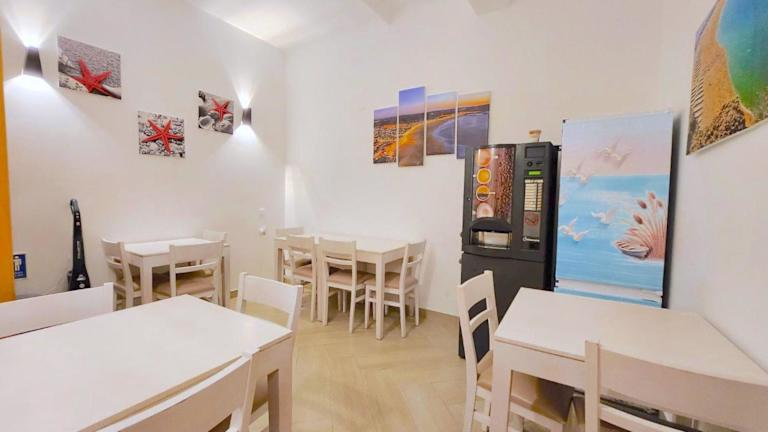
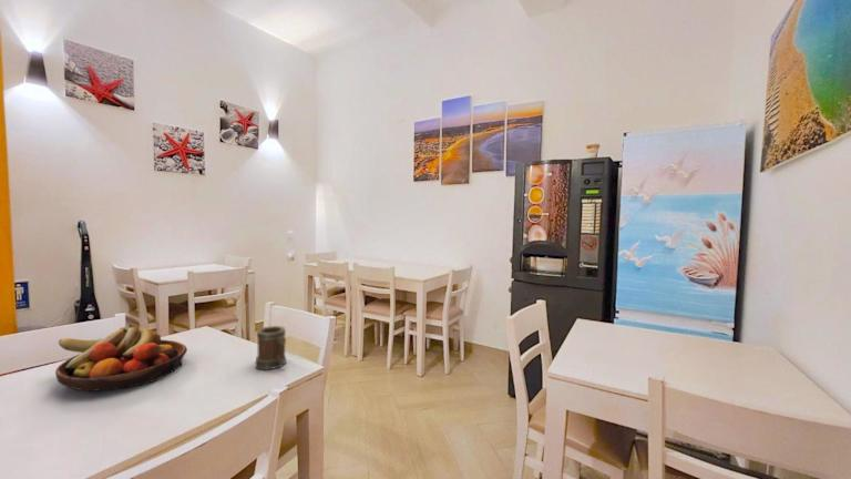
+ fruit bowl [54,326,188,393]
+ mug [254,325,288,371]
